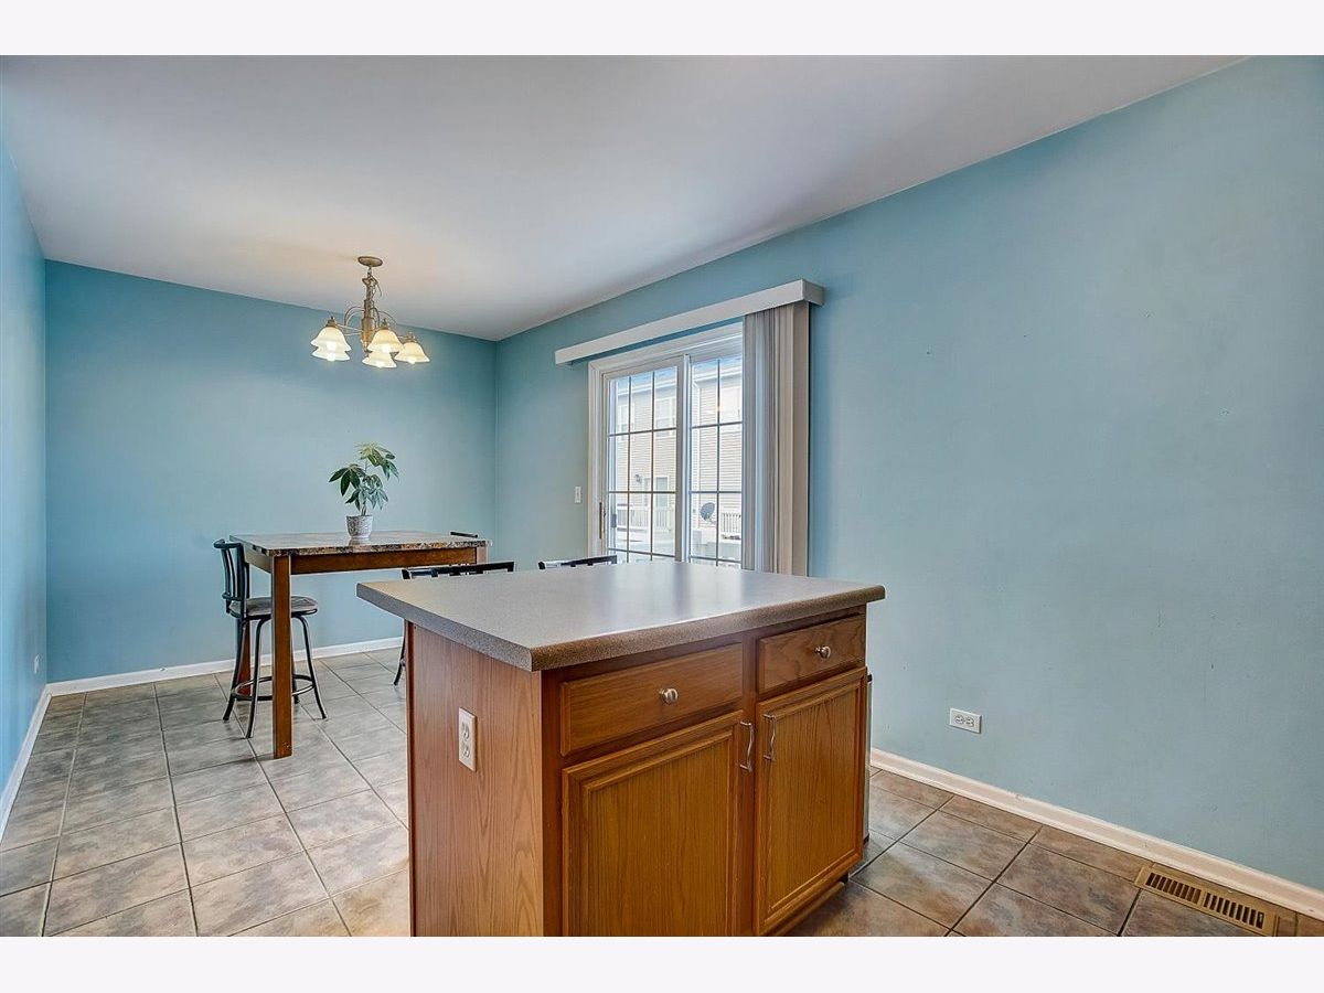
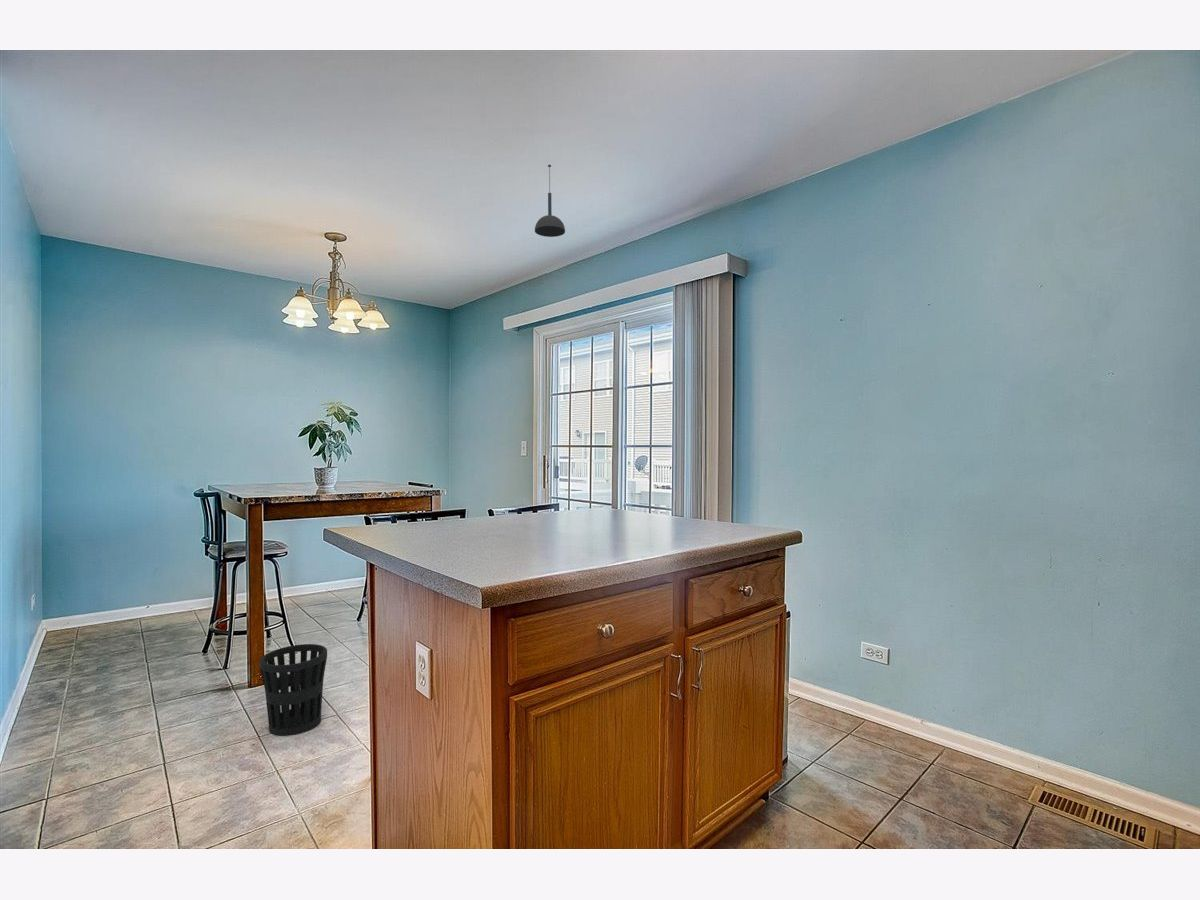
+ pendant light [534,164,566,238]
+ wastebasket [259,643,328,737]
